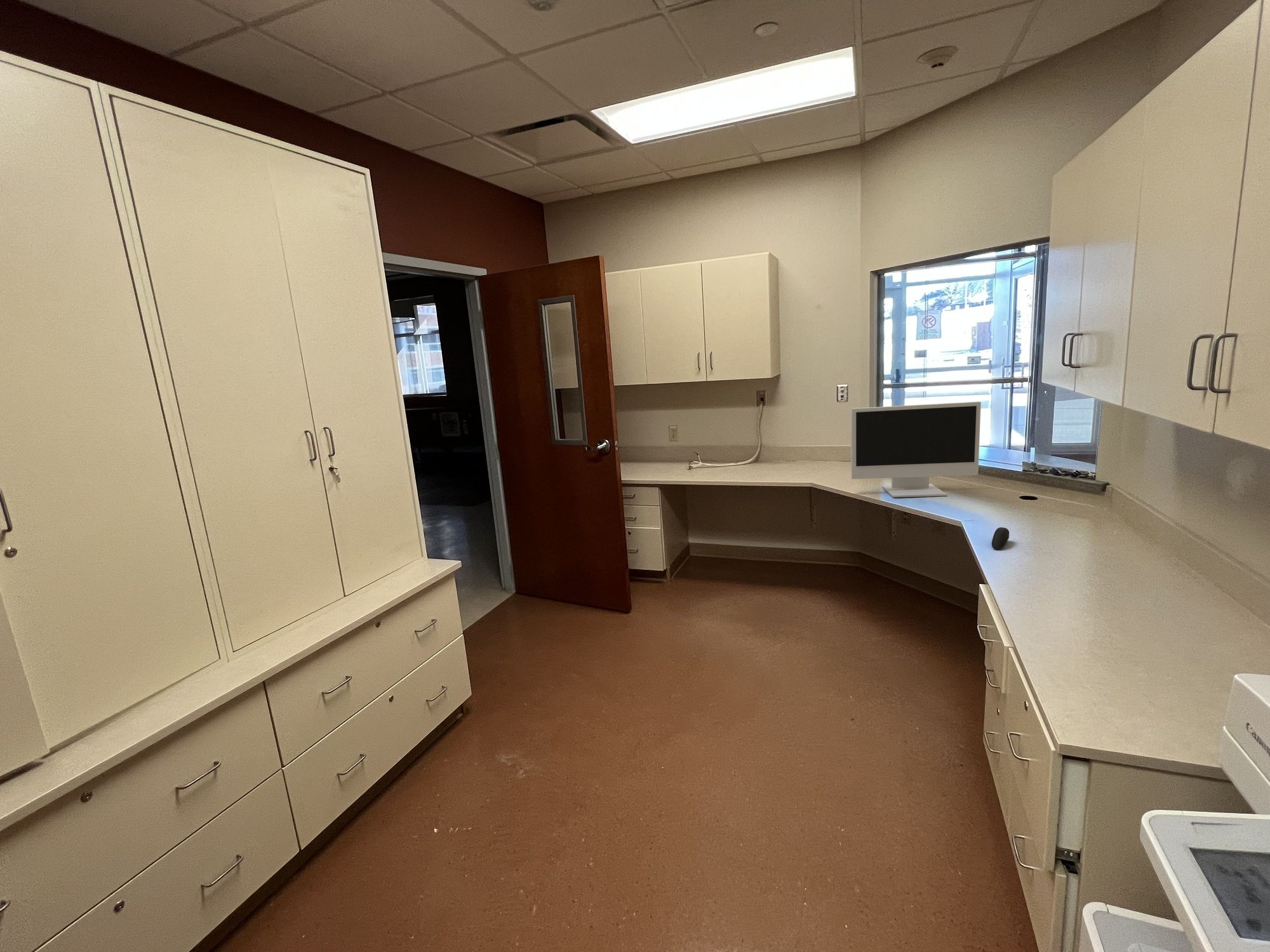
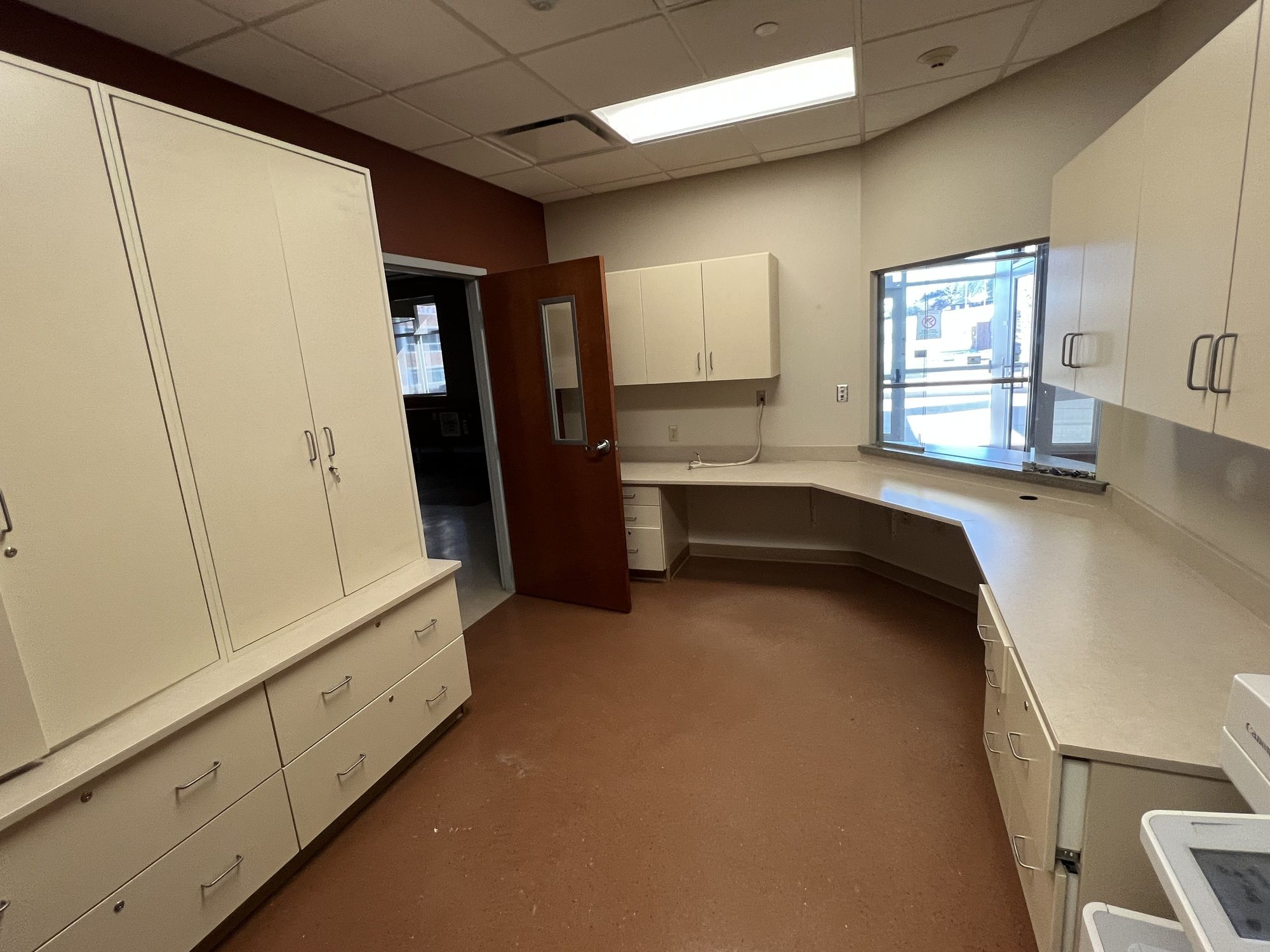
- monitor [850,401,982,498]
- computer mouse [991,527,1010,550]
